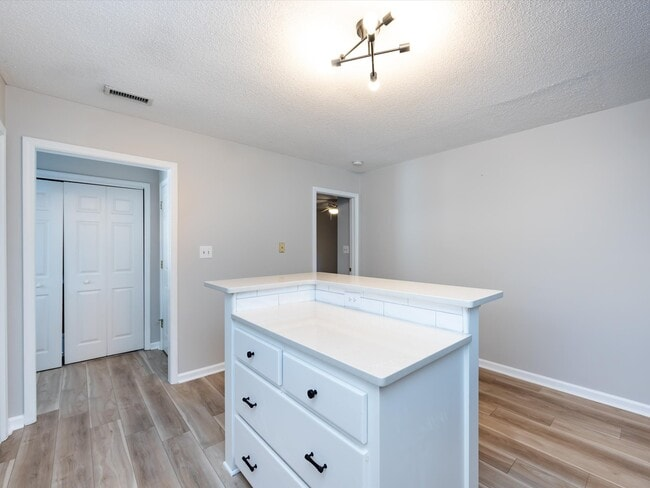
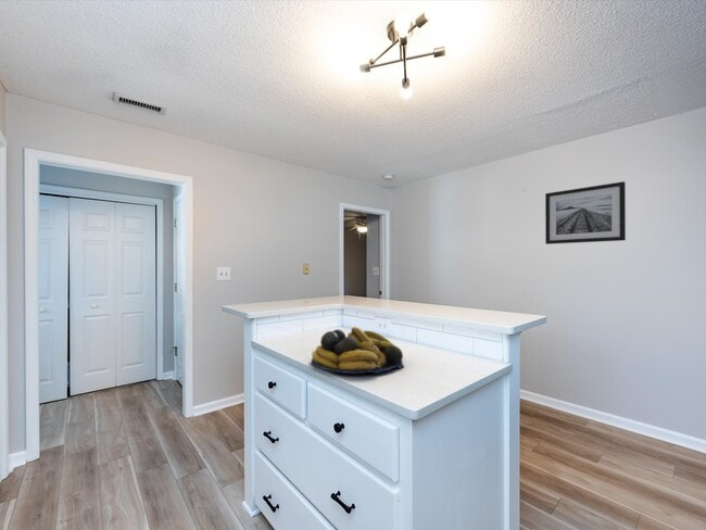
+ fruit bowl [311,326,405,375]
+ wall art [544,180,627,245]
